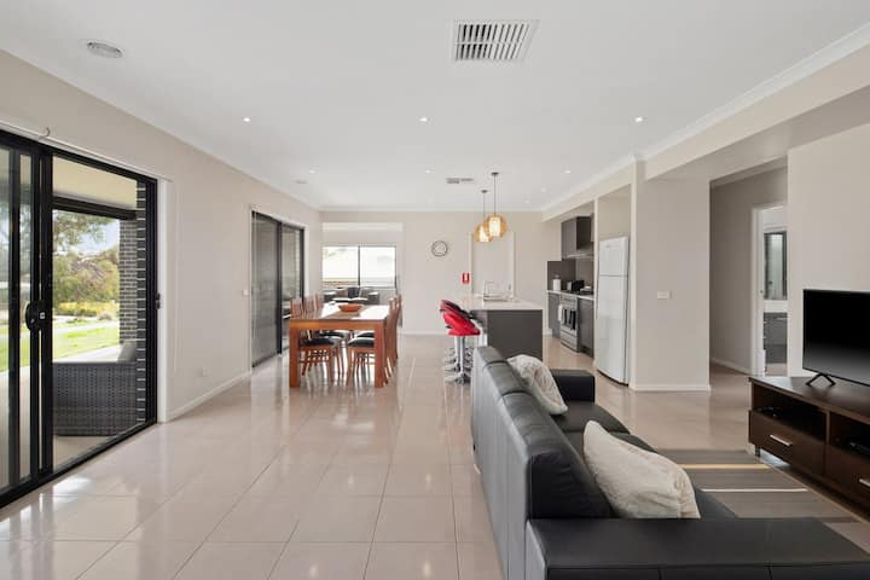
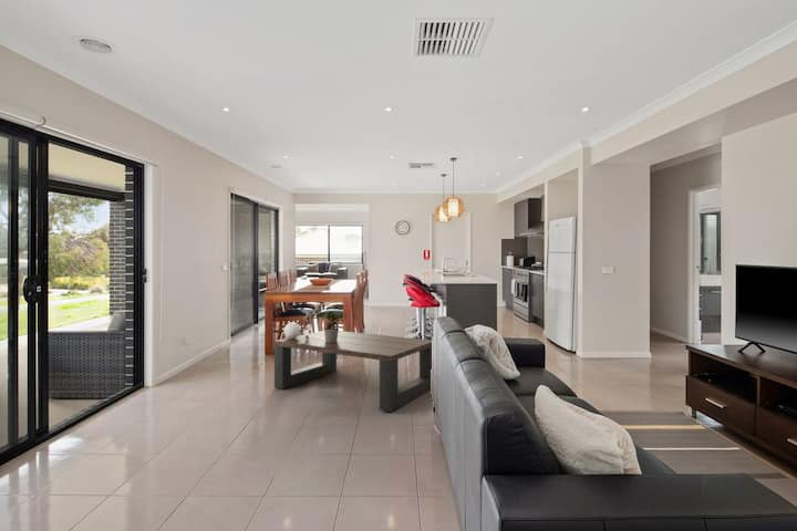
+ decorative sphere [282,321,312,341]
+ coffee table [272,330,433,413]
+ potted plant [310,305,349,342]
